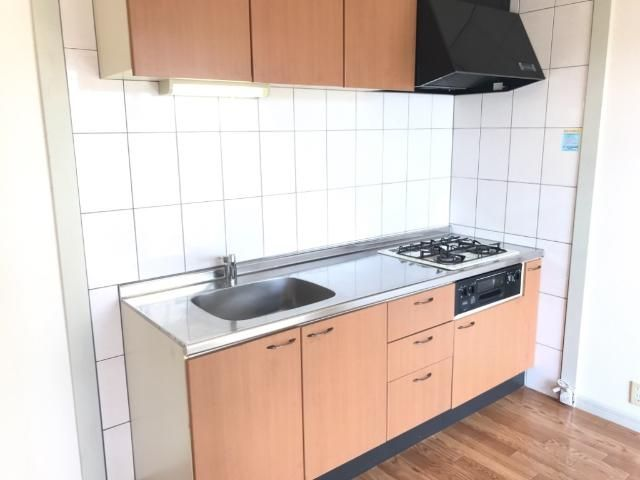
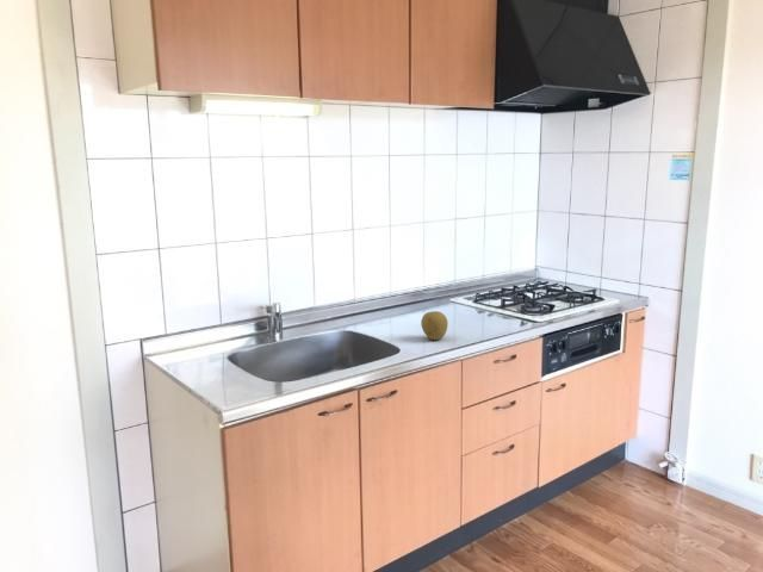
+ fruit [420,310,449,341]
